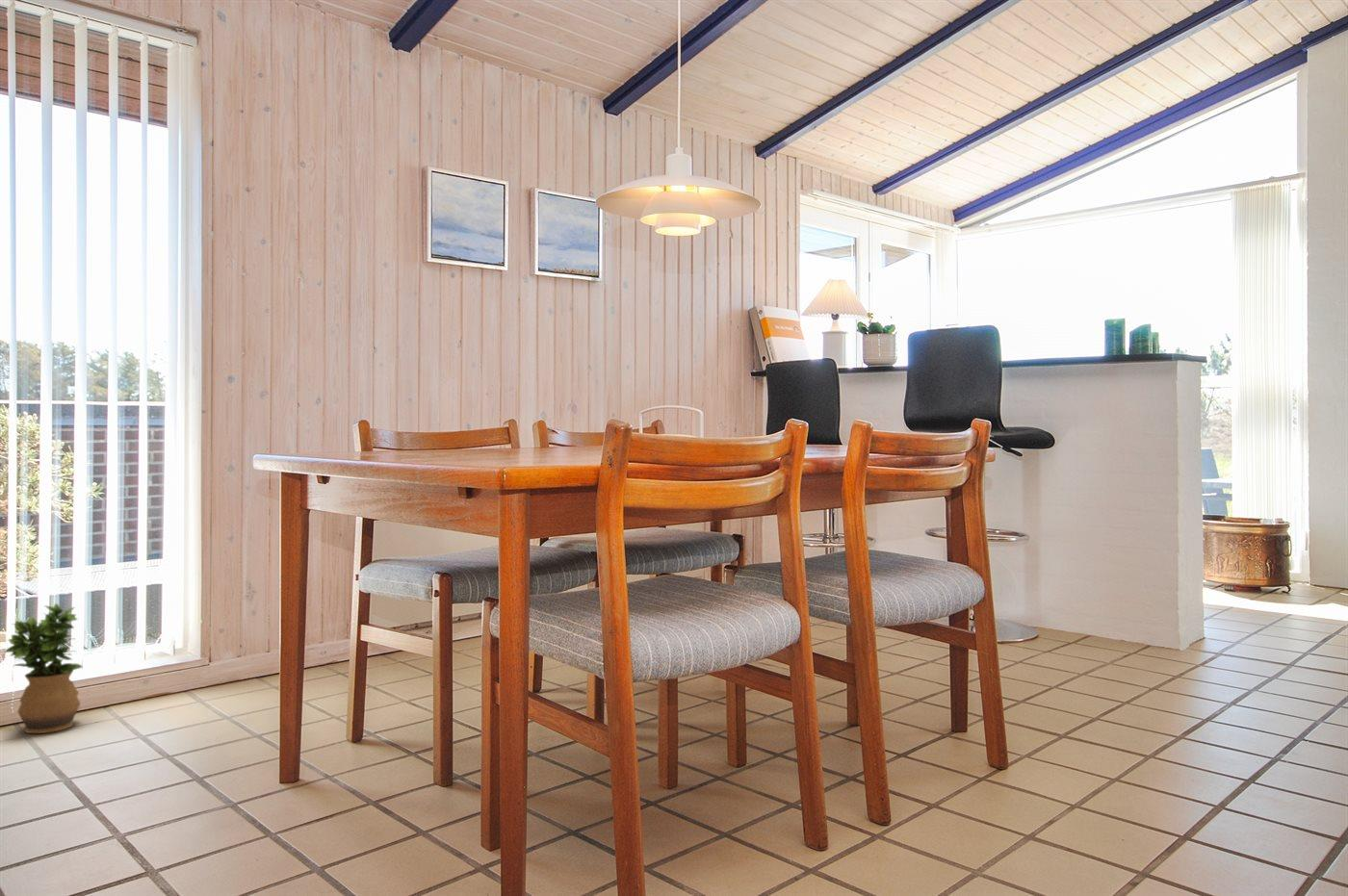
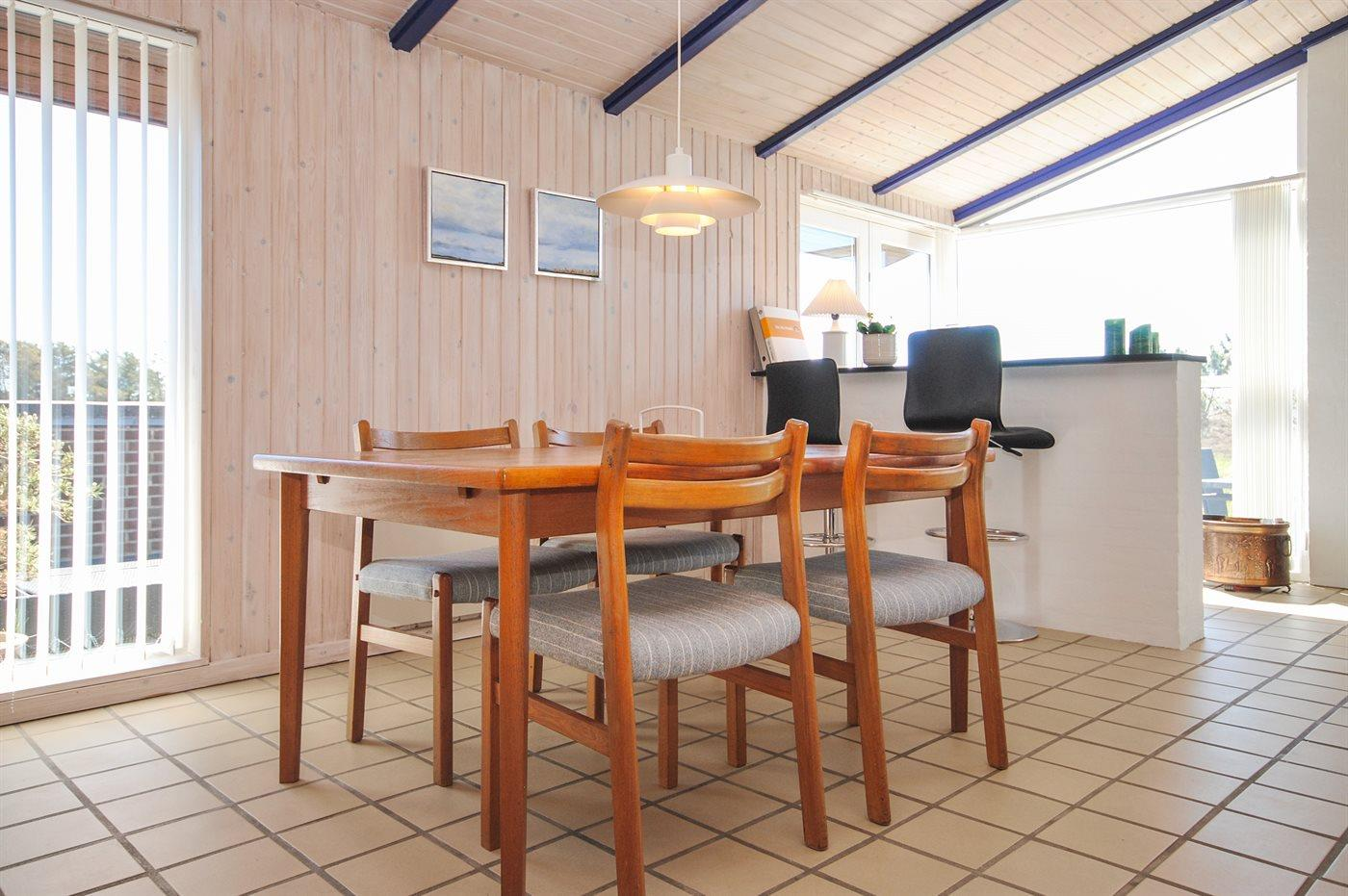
- potted plant [4,602,84,734]
